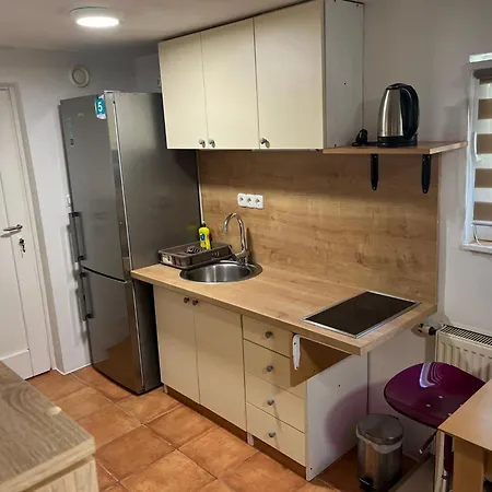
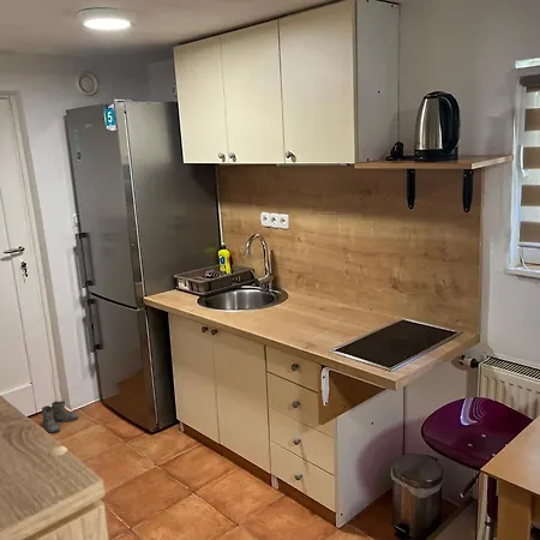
+ boots [41,400,79,434]
